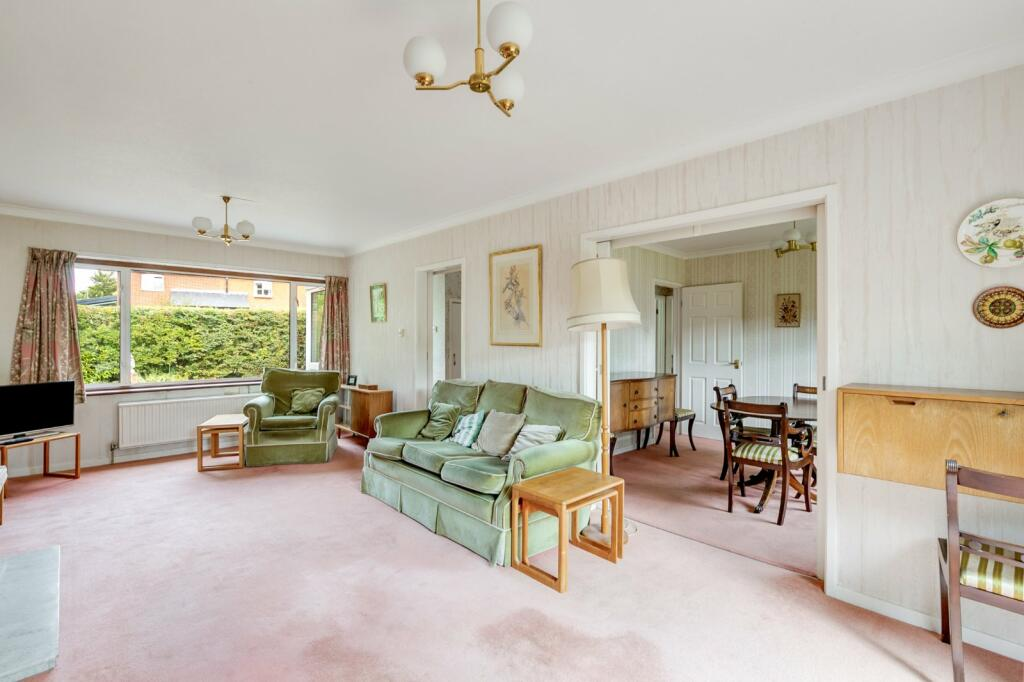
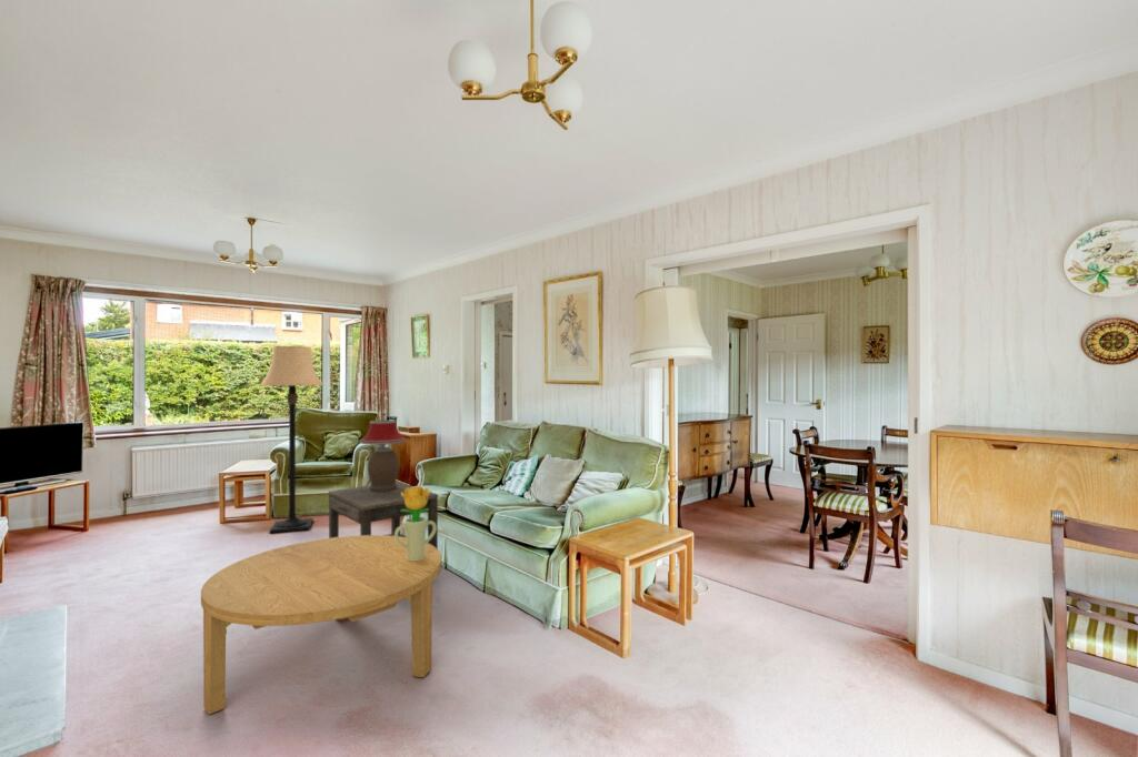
+ potted flower [395,485,437,561]
+ table lamp [359,420,407,492]
+ coffee table [200,534,442,715]
+ side table [328,481,439,549]
+ lamp [258,345,325,534]
